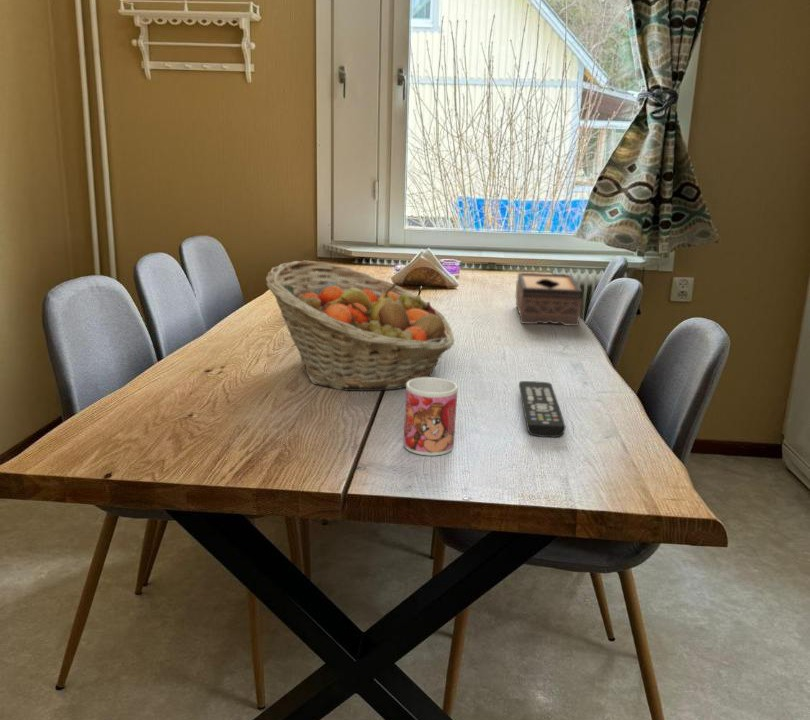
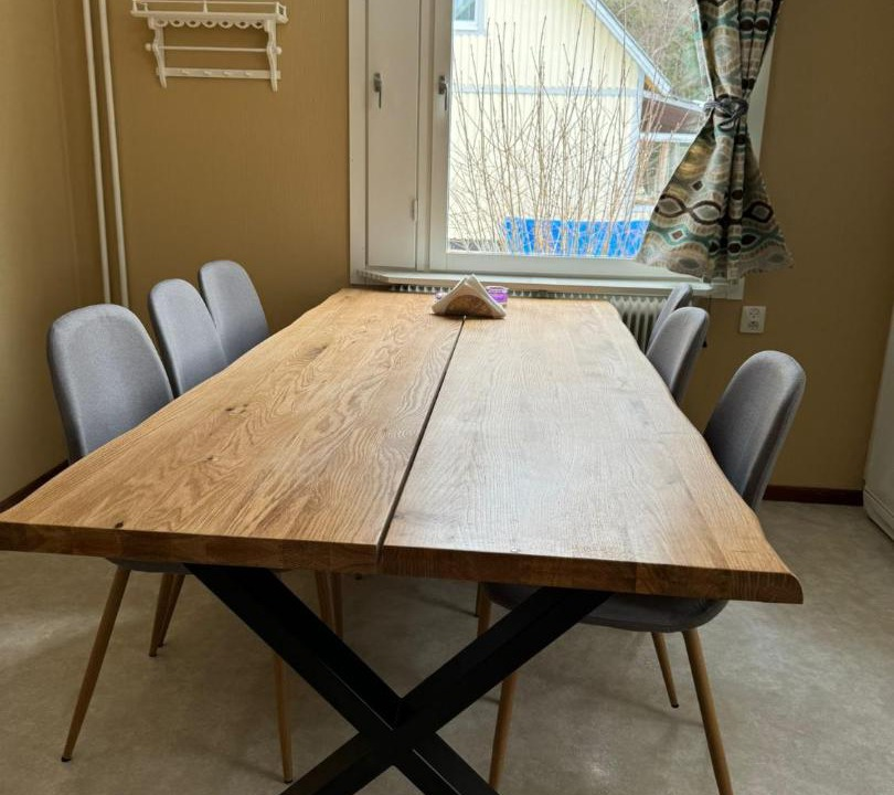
- remote control [518,380,566,438]
- mug [403,376,459,457]
- tissue box [515,272,583,327]
- fruit basket [265,260,455,392]
